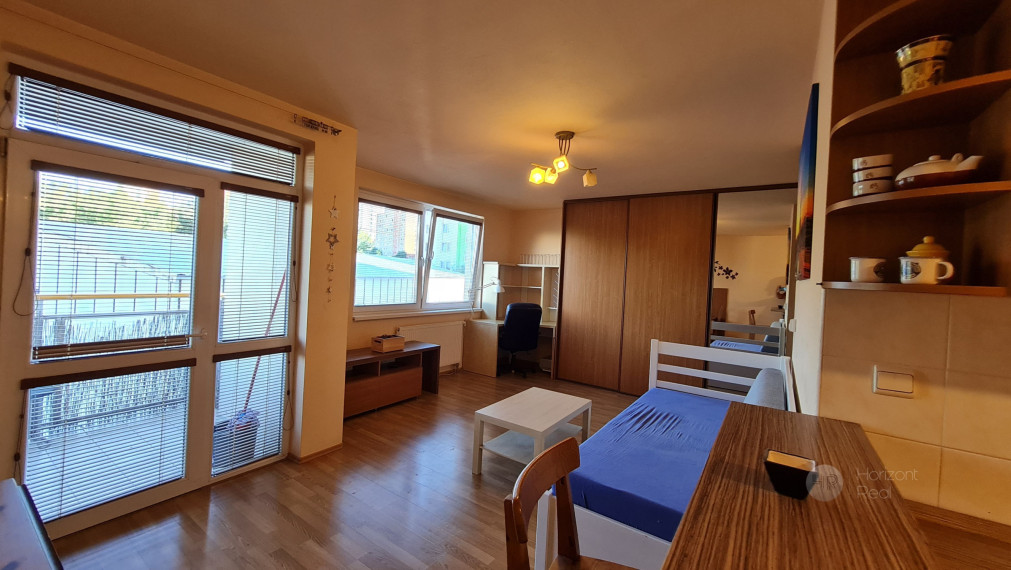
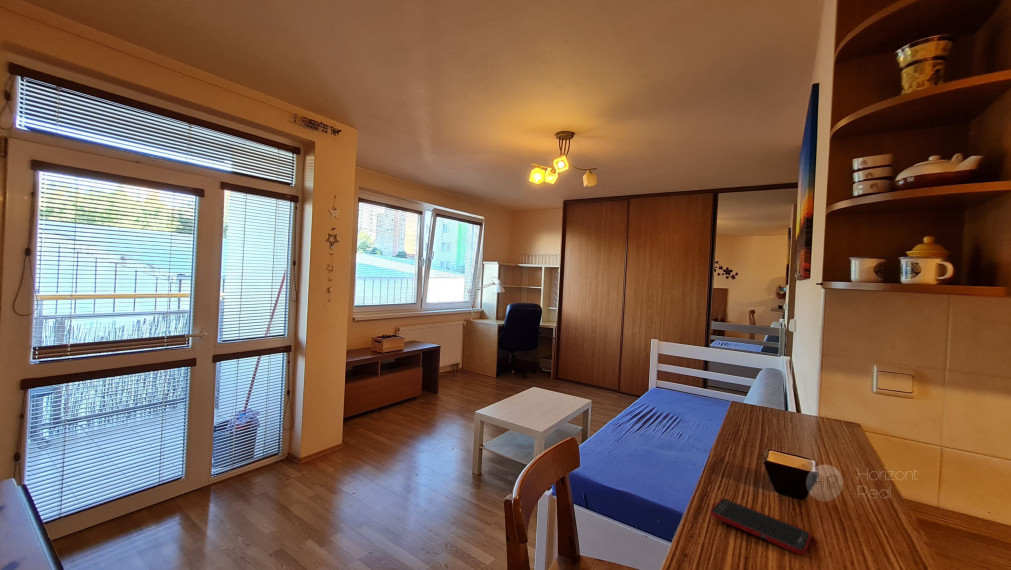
+ cell phone [709,497,812,556]
